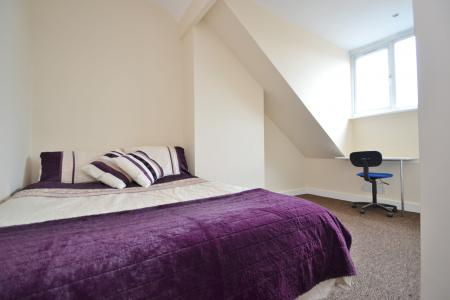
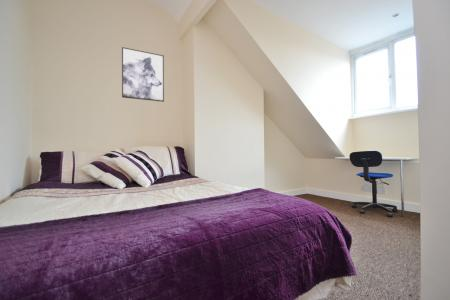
+ wall art [121,46,165,103]
